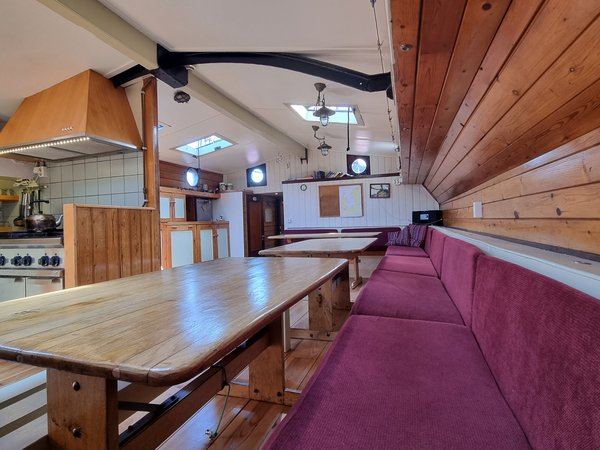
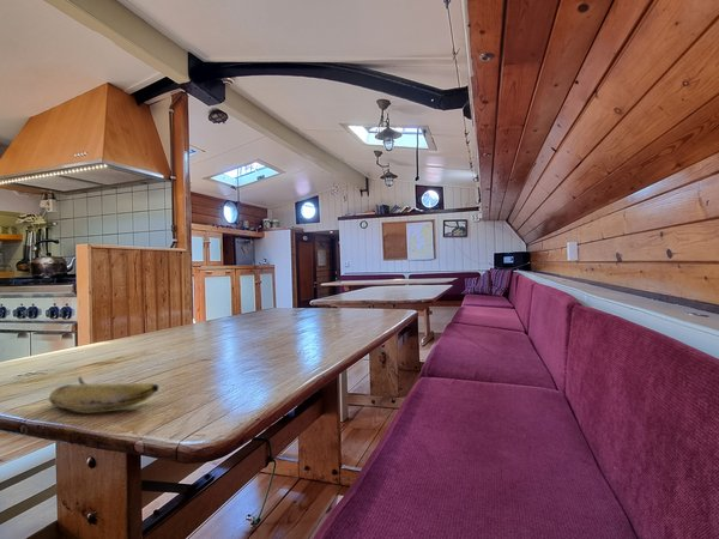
+ fruit [48,376,159,412]
